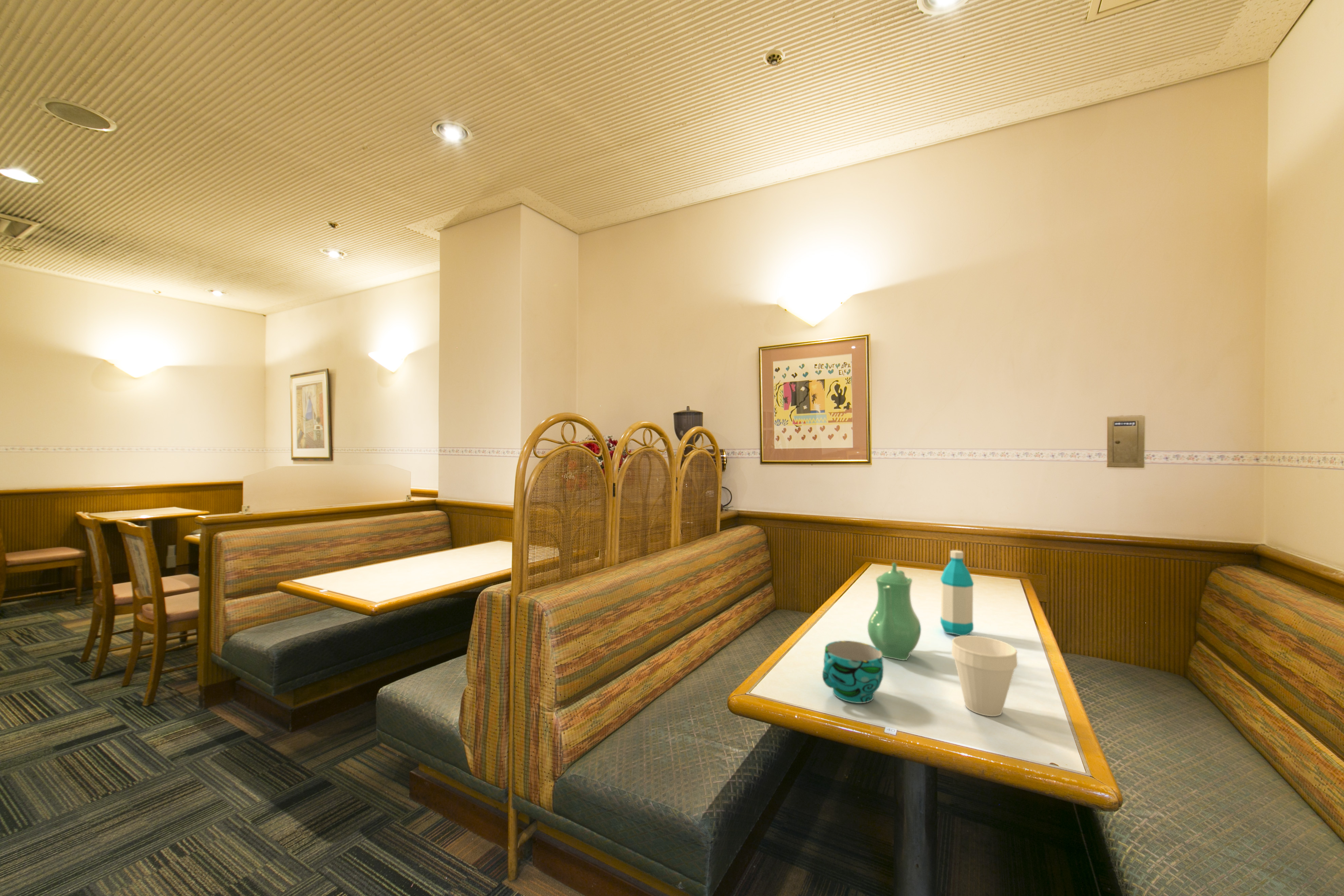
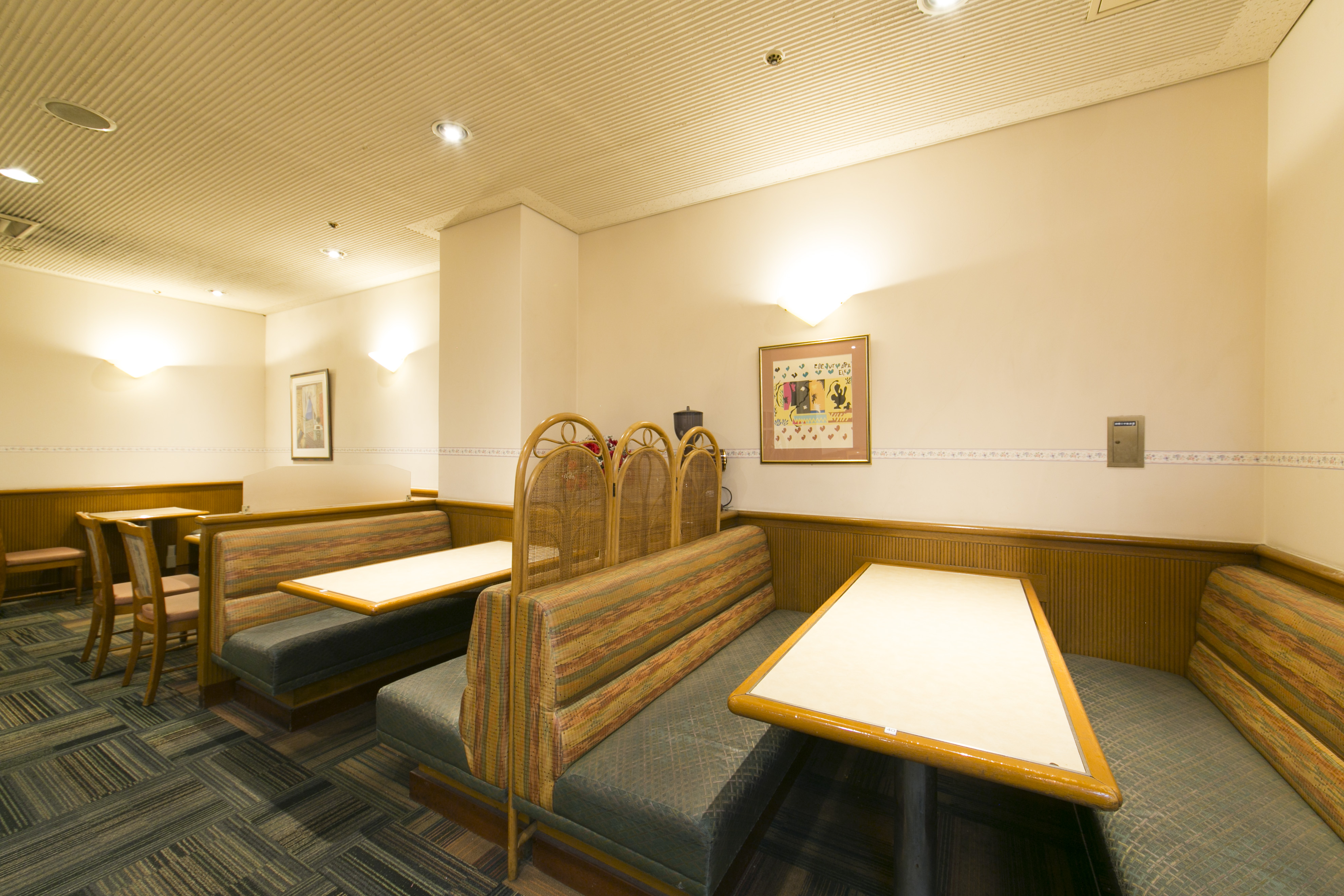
- cup [822,640,884,704]
- water bottle [940,550,974,636]
- teapot [867,562,921,661]
- cup [951,635,1018,717]
